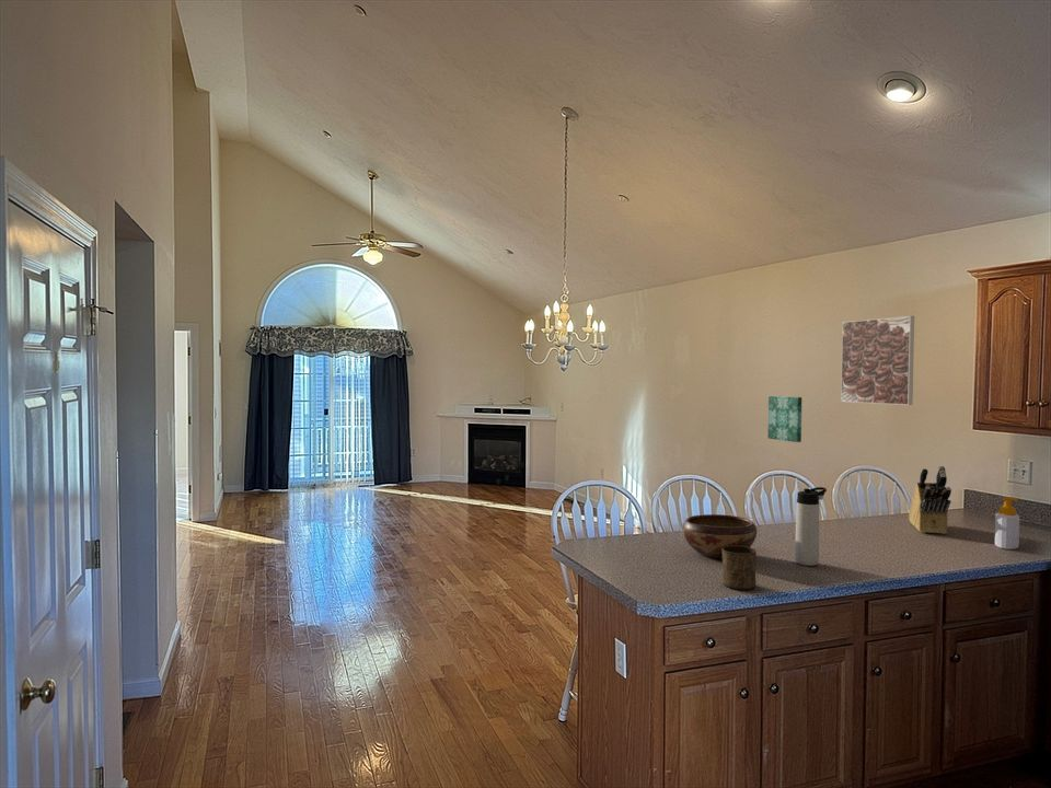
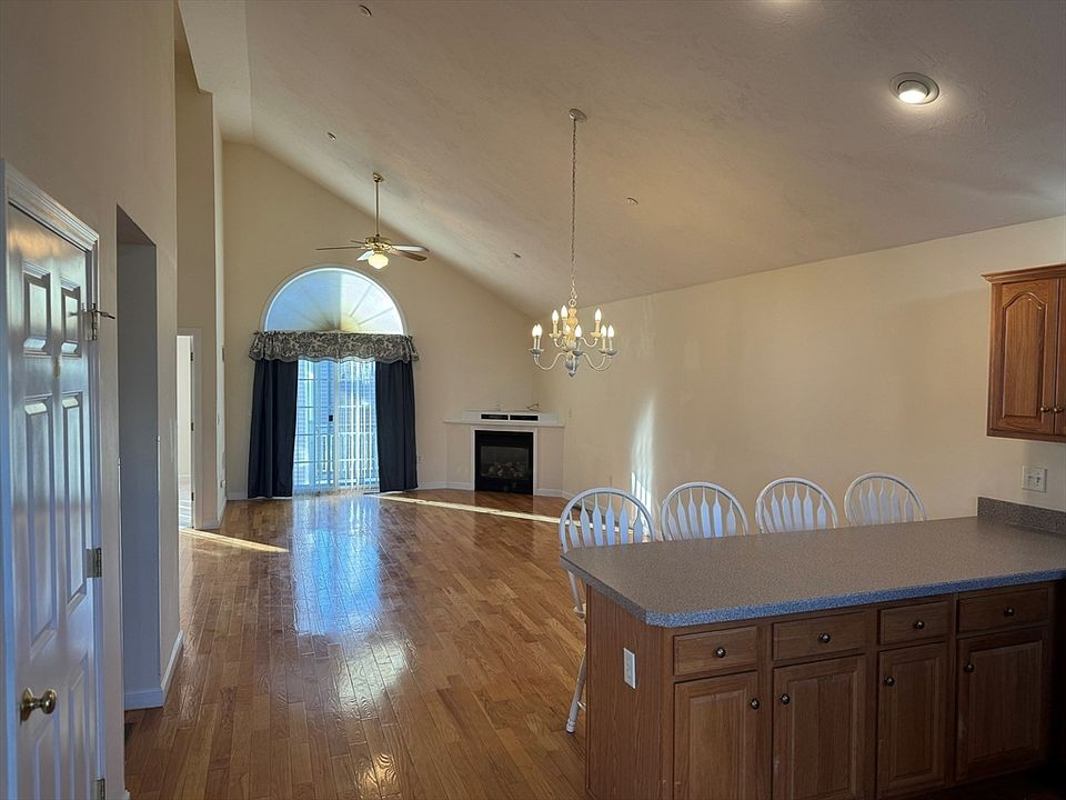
- decorative bowl [681,513,758,559]
- soap bottle [994,496,1020,551]
- wall art [766,395,802,443]
- knife block [908,465,952,535]
- cup [721,546,758,591]
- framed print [840,315,915,406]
- thermos bottle [794,486,828,567]
